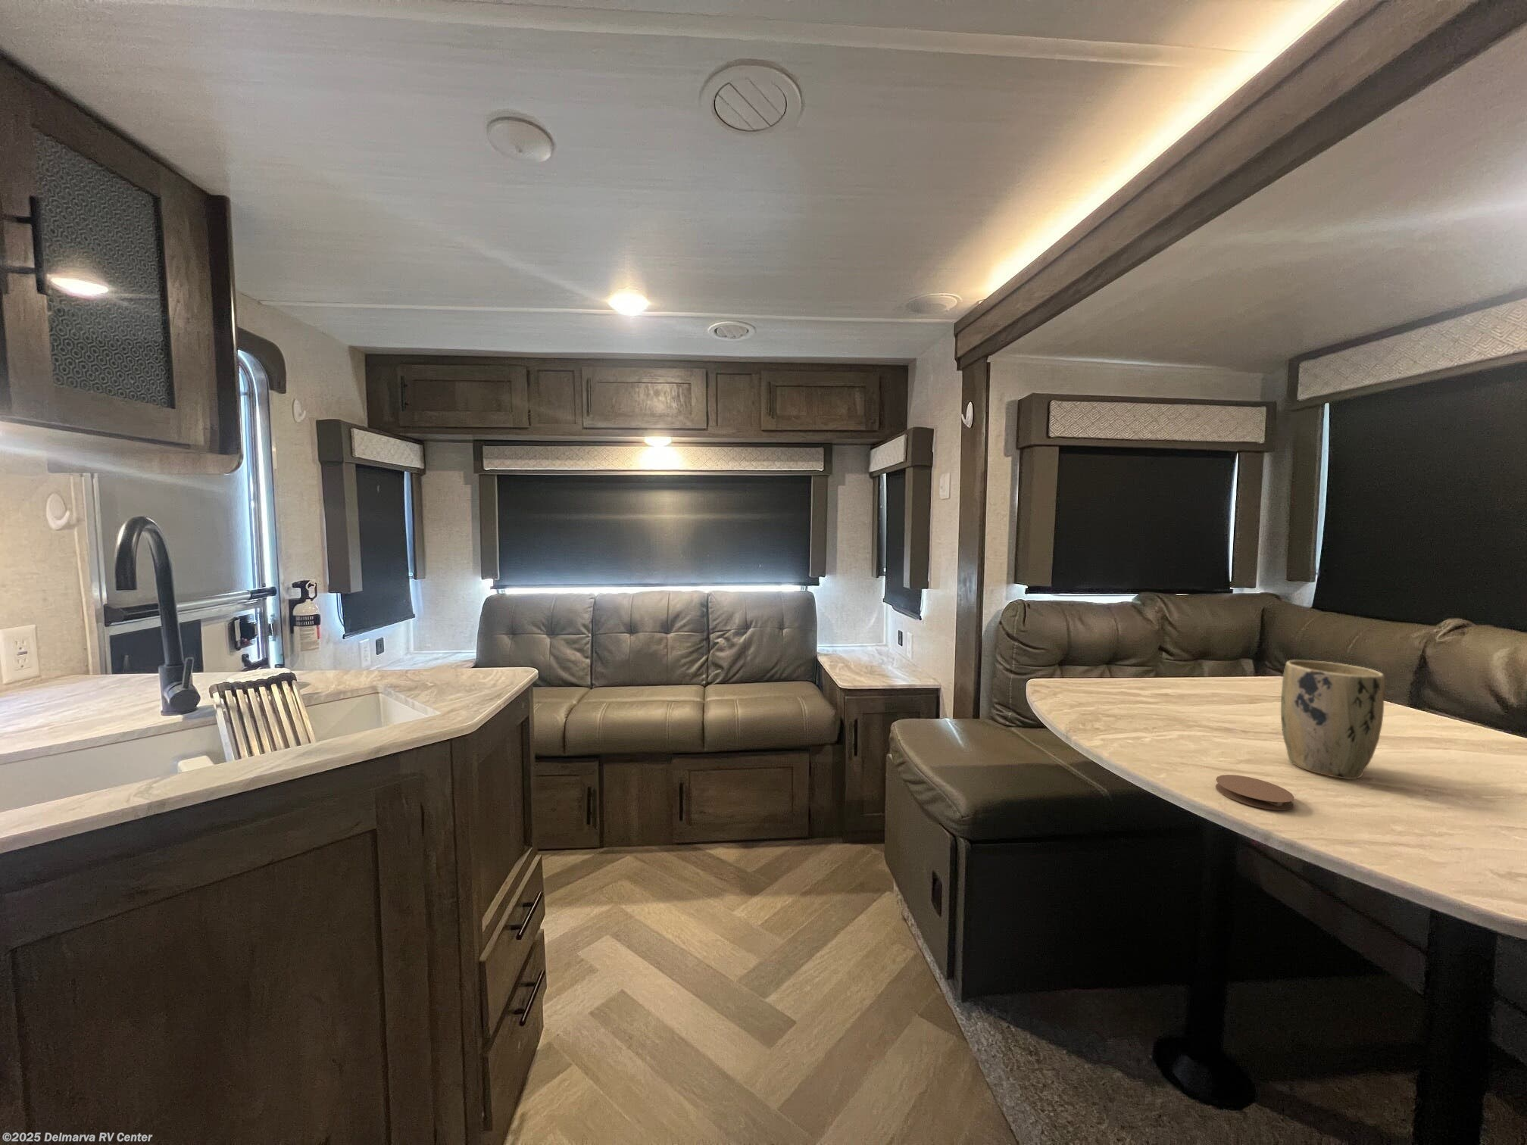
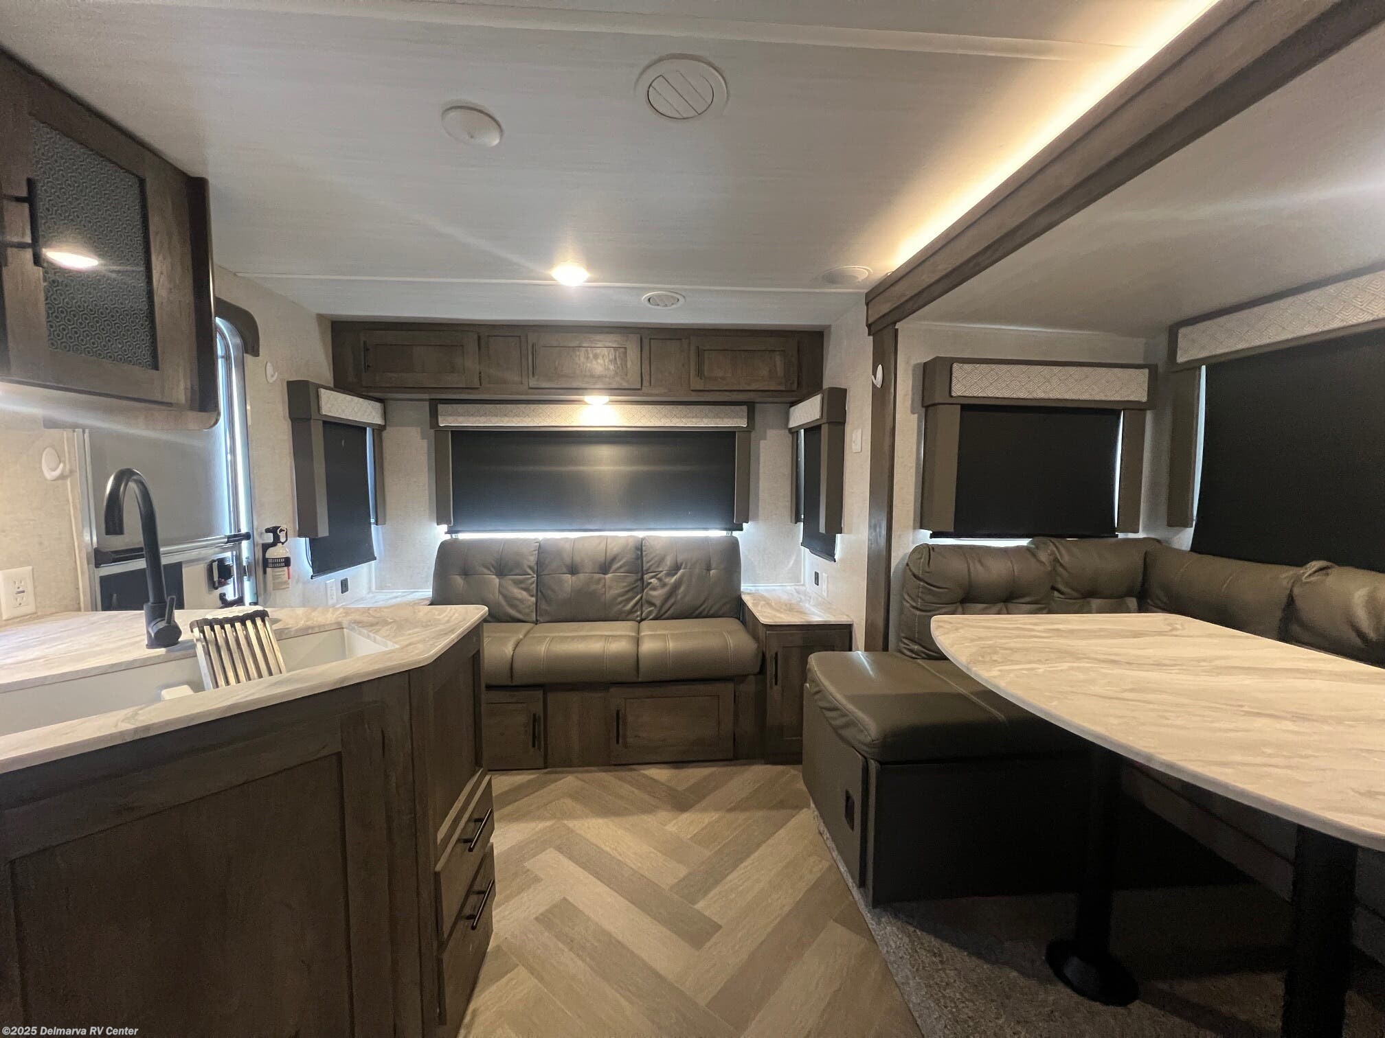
- coaster [1214,773,1295,811]
- plant pot [1281,659,1385,781]
